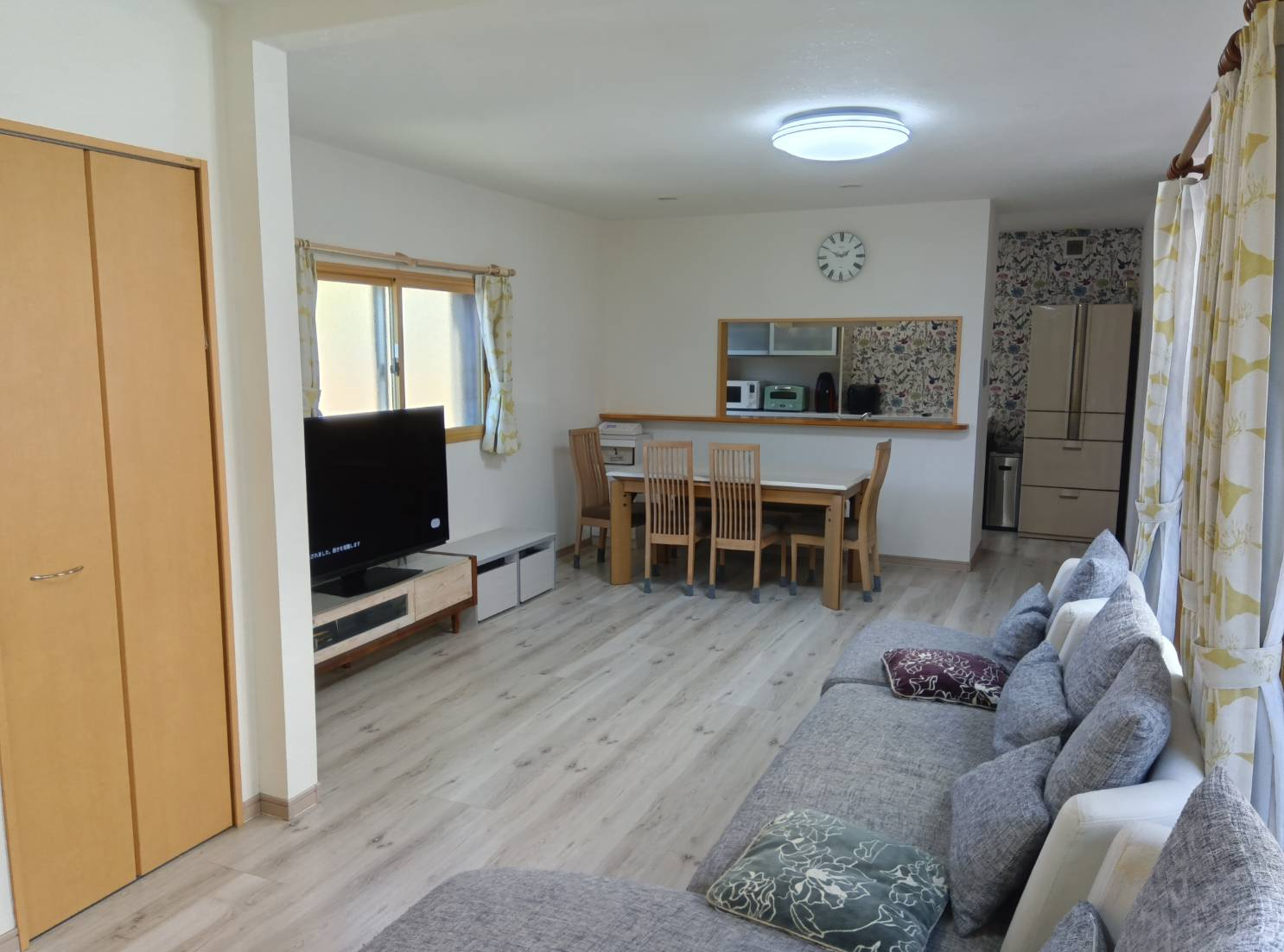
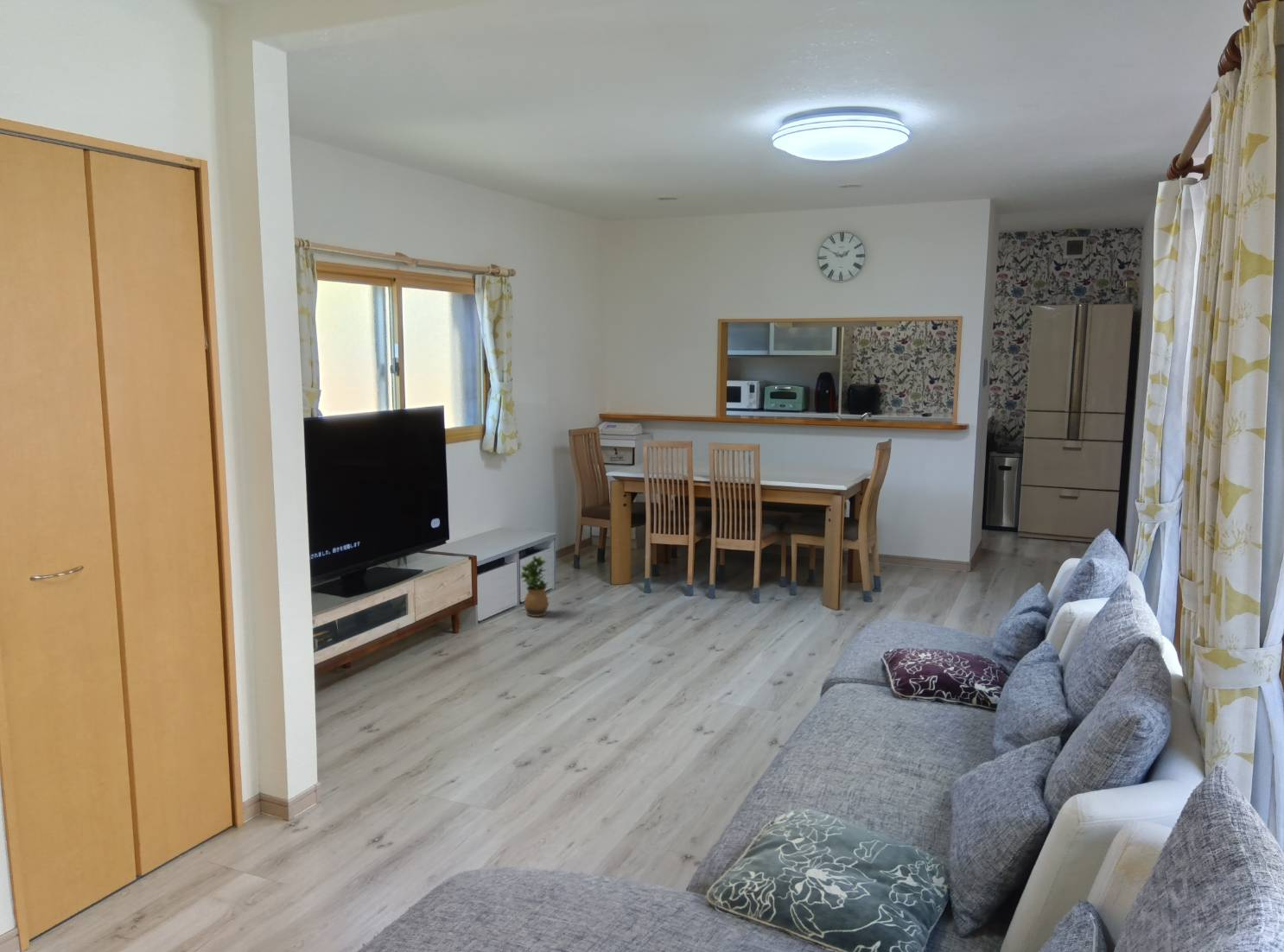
+ potted plant [519,555,550,618]
